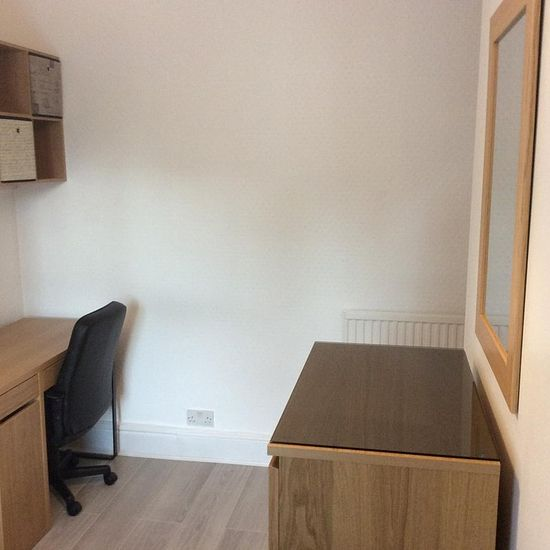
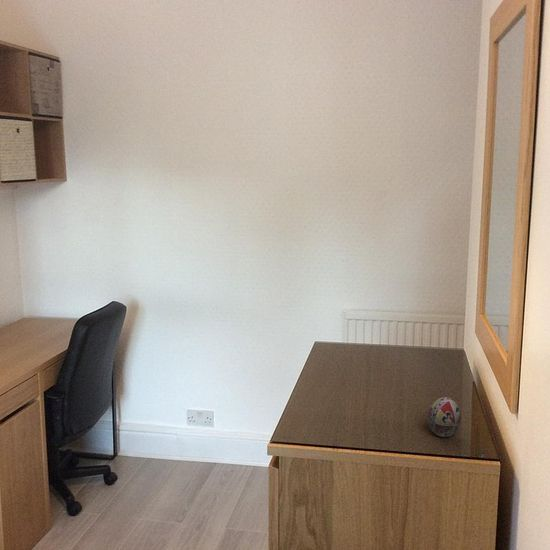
+ decorative egg [427,396,462,438]
